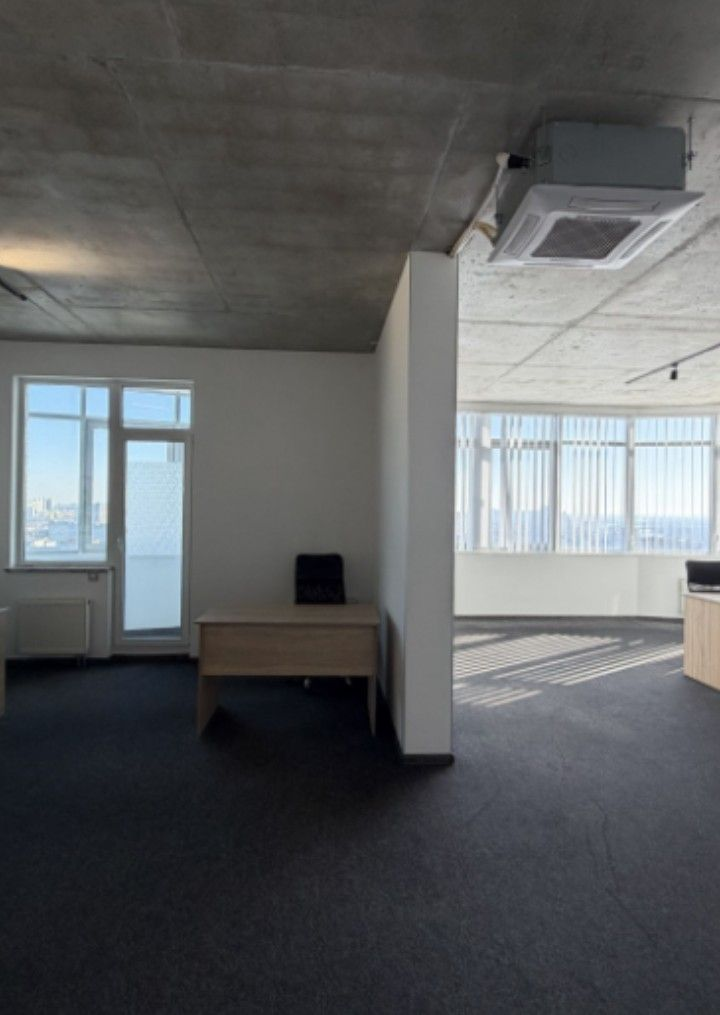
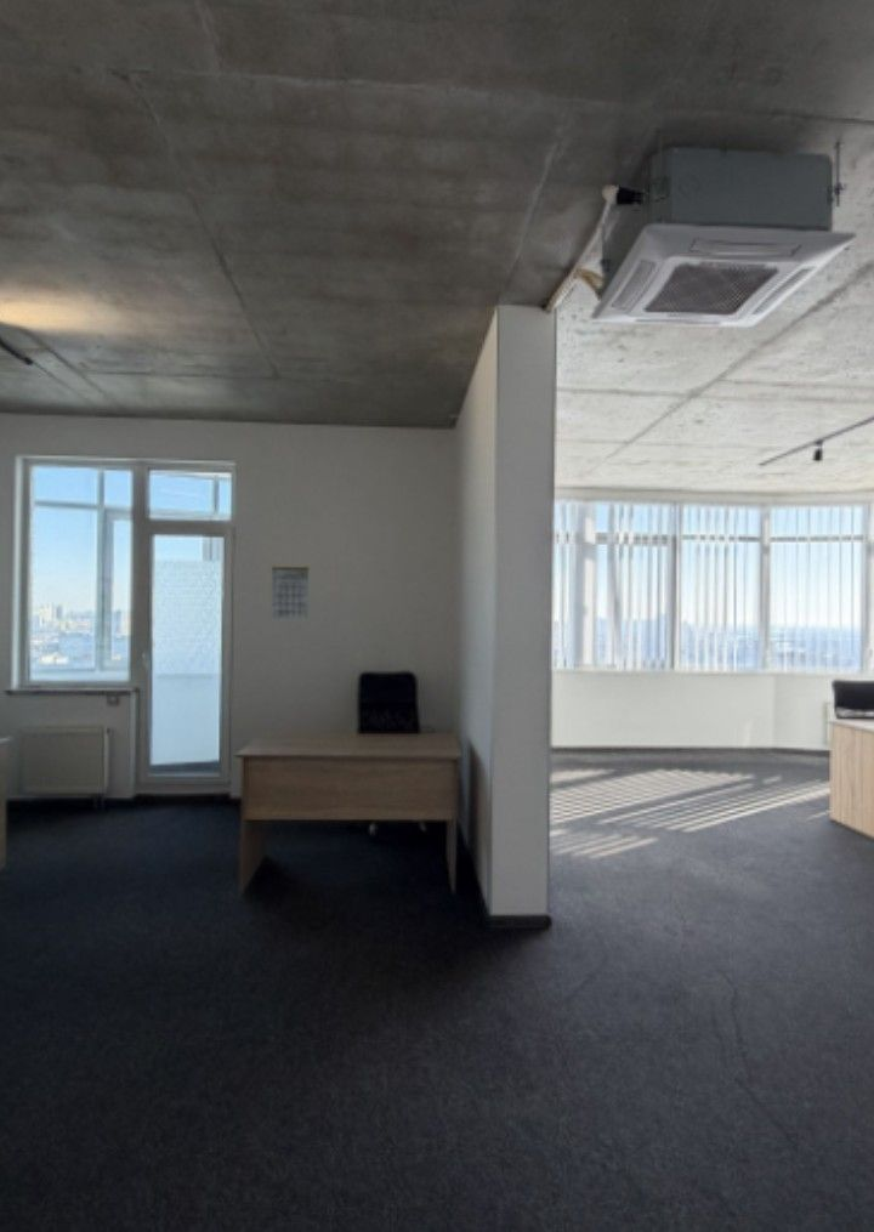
+ calendar [271,564,311,620]
